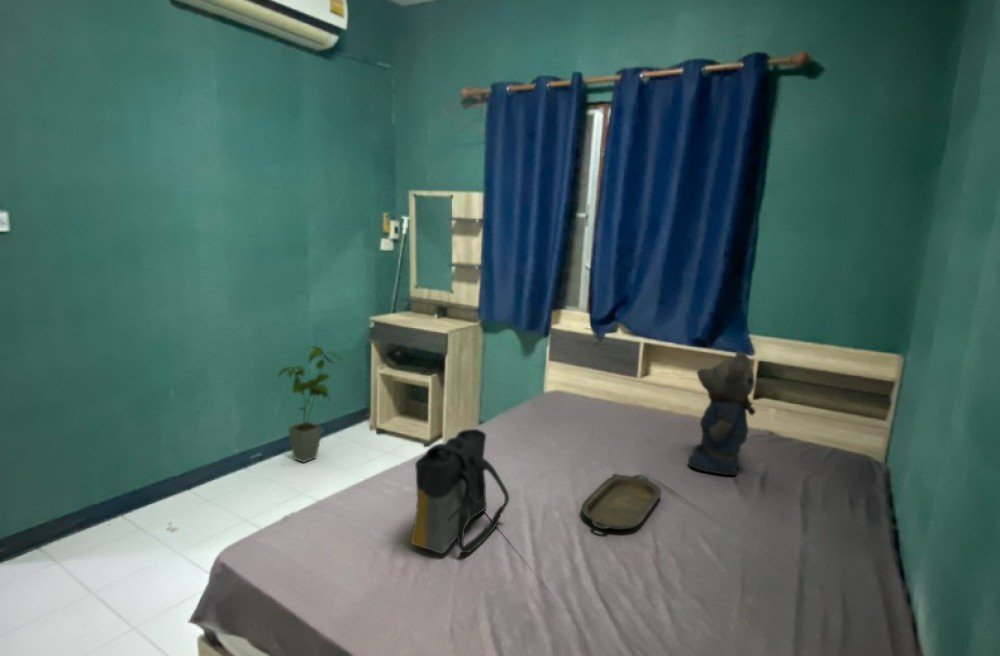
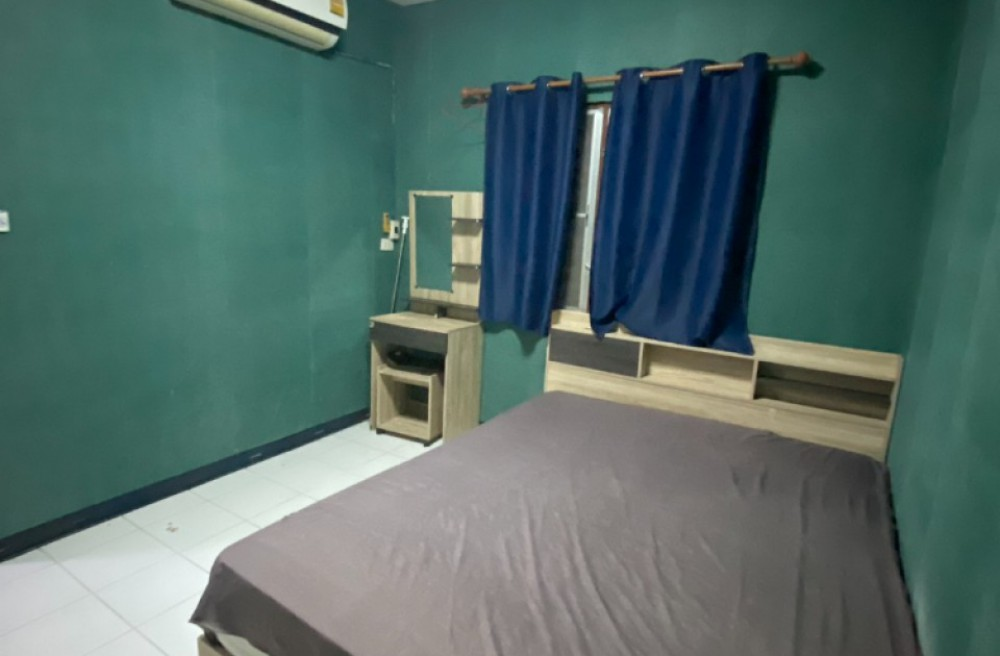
- tote bag [410,428,510,555]
- serving tray [580,473,663,531]
- house plant [277,345,345,464]
- teddy bear [687,351,758,477]
